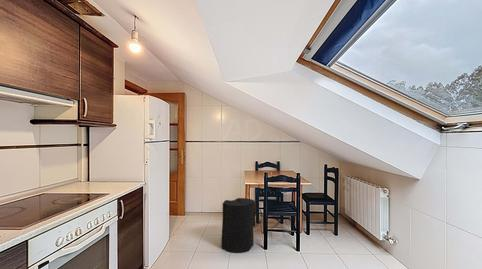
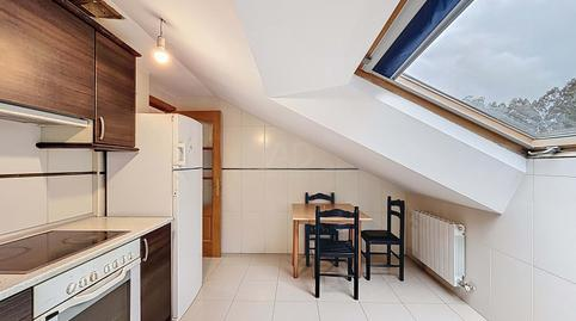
- trash can [220,197,256,254]
